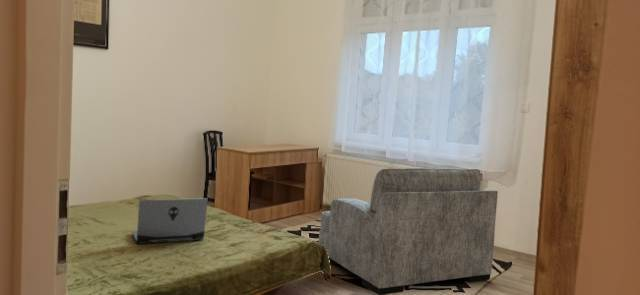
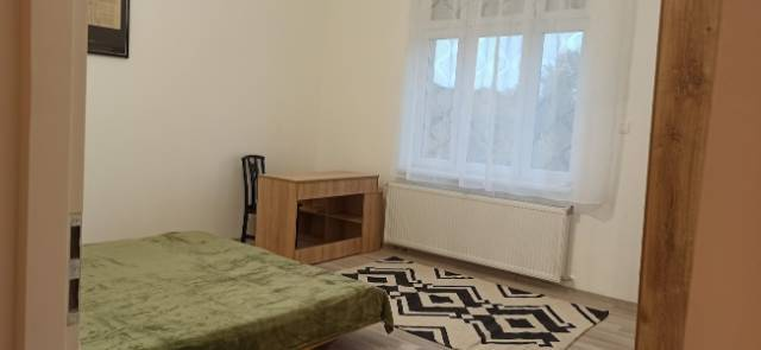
- laptop computer [131,197,209,245]
- armchair [318,167,499,295]
